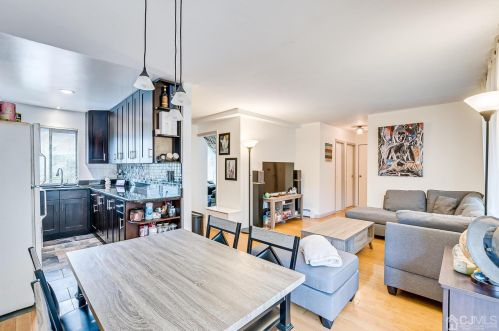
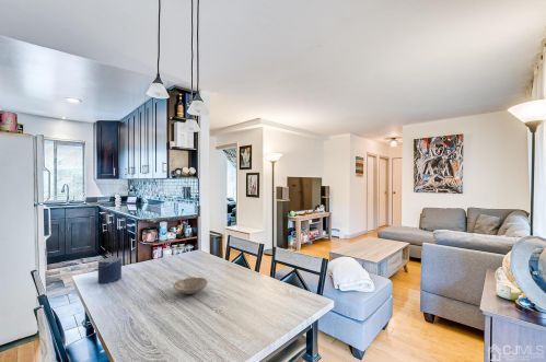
+ bowl [172,276,209,295]
+ candle [97,256,123,284]
